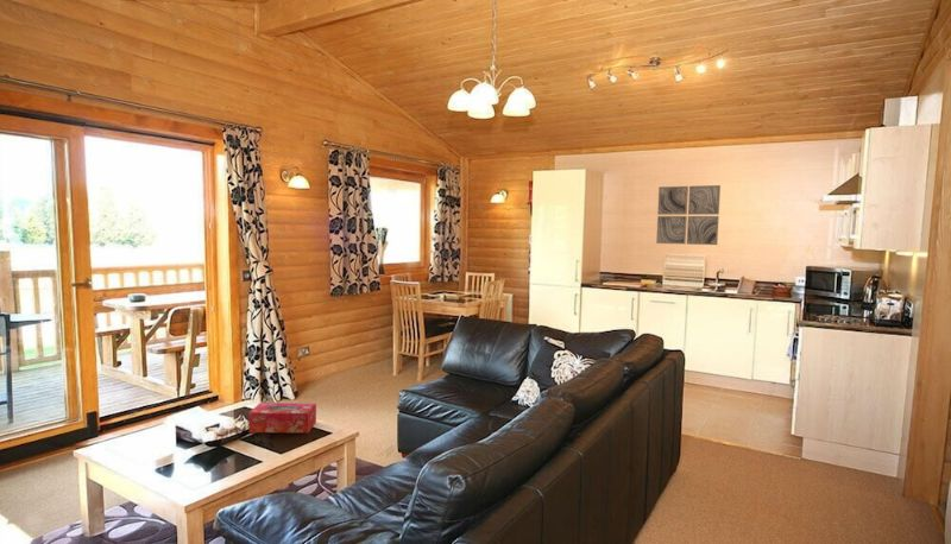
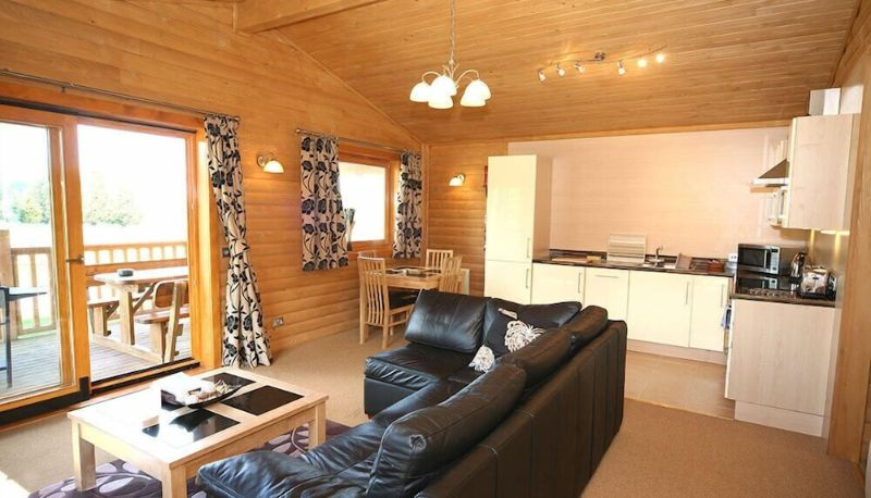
- tissue box [247,401,317,434]
- wall art [655,184,722,246]
